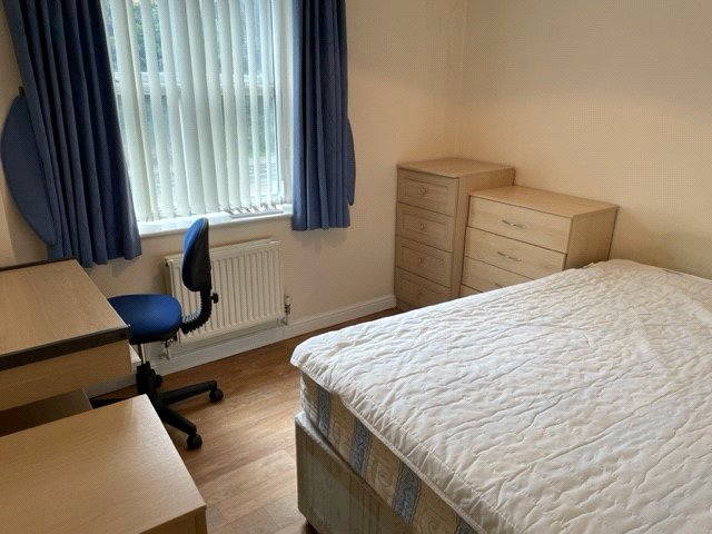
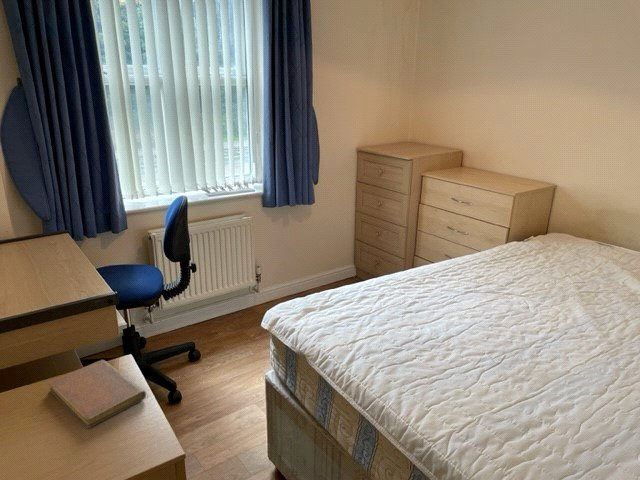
+ notebook [48,359,147,429]
